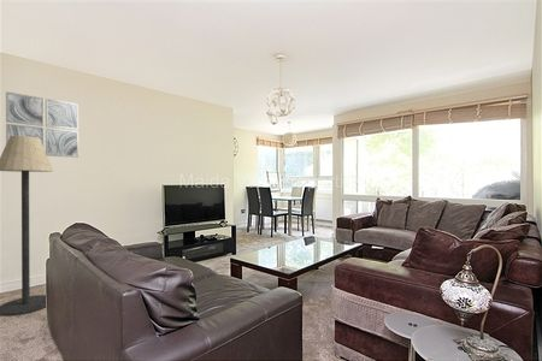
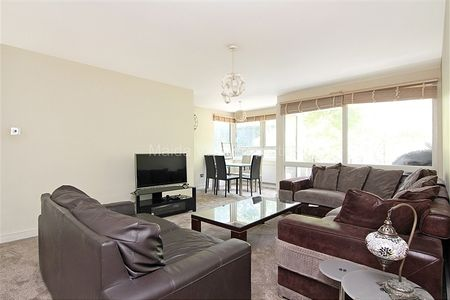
- floor lamp [0,136,54,318]
- wall art [5,90,79,159]
